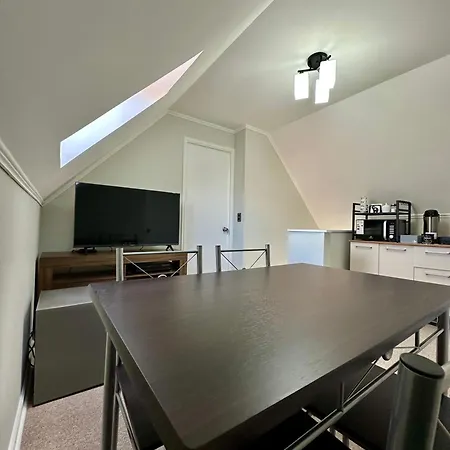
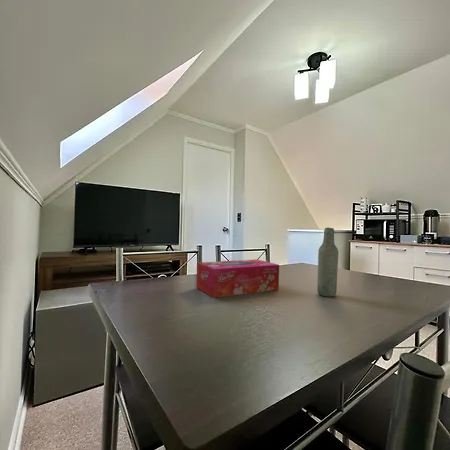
+ bottle [316,226,339,298]
+ tissue box [195,258,280,299]
